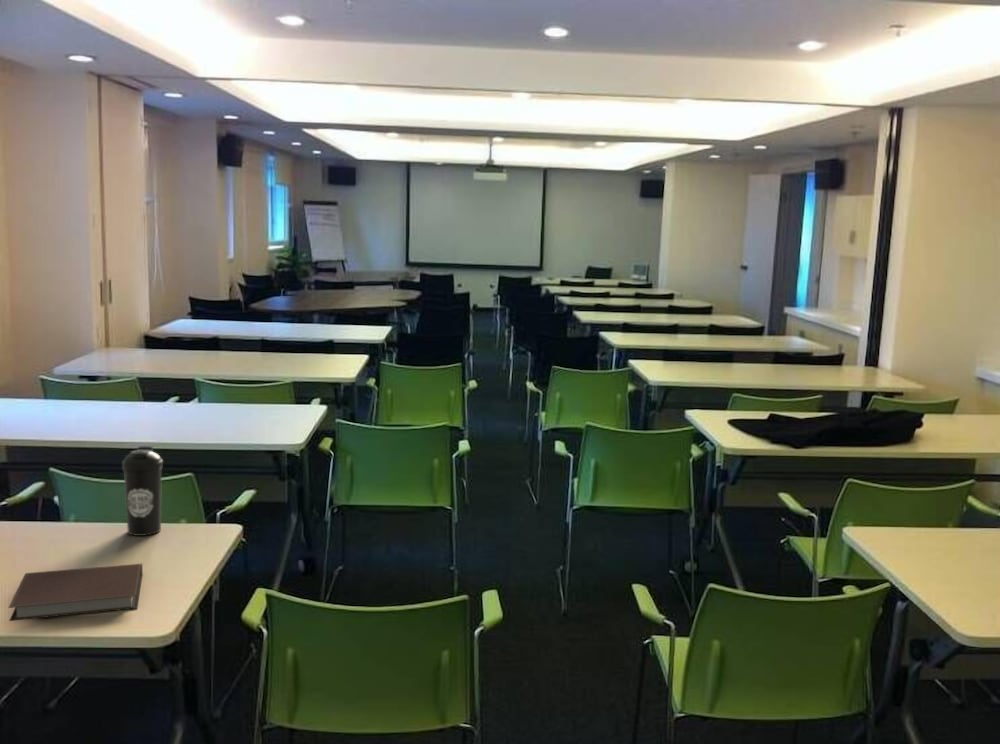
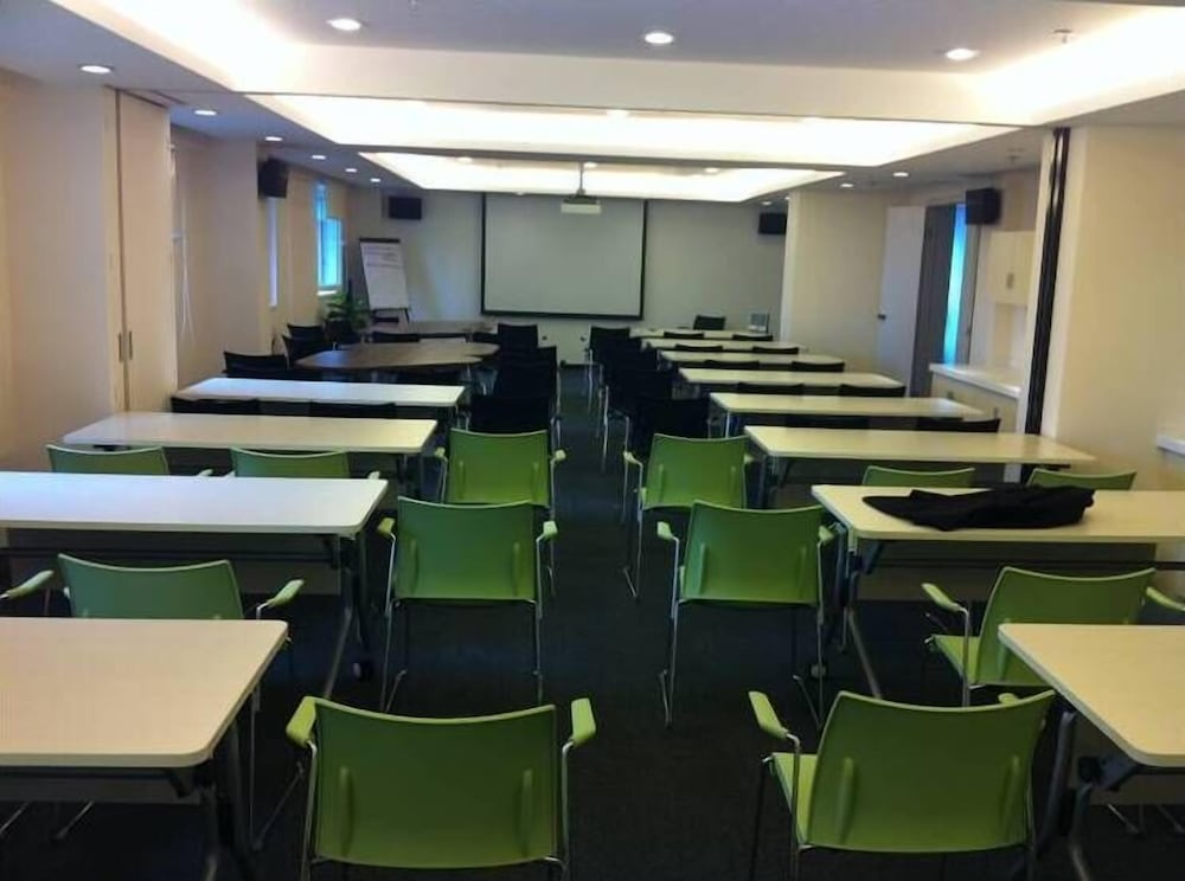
- water bottle [121,445,164,537]
- notebook [8,563,143,622]
